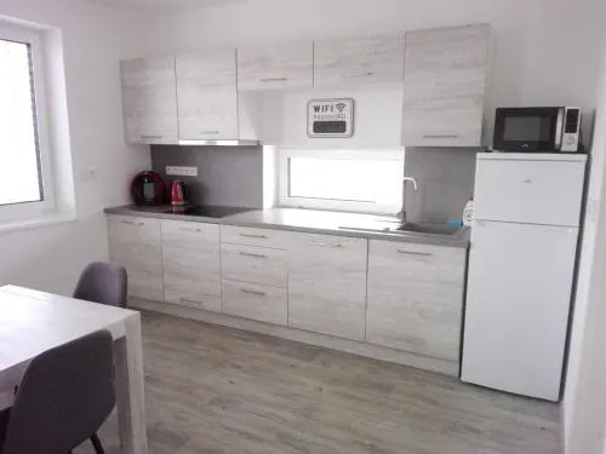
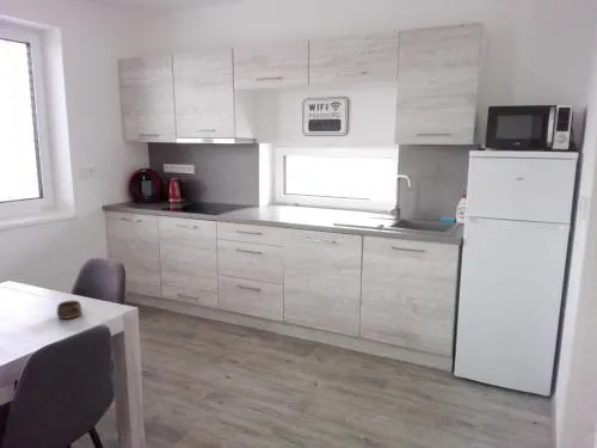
+ cup [56,299,84,320]
